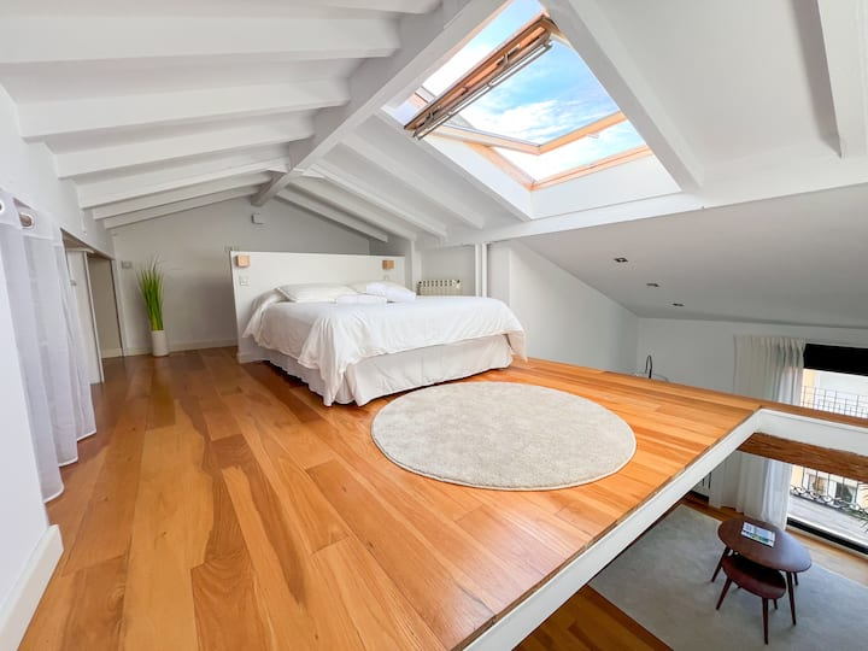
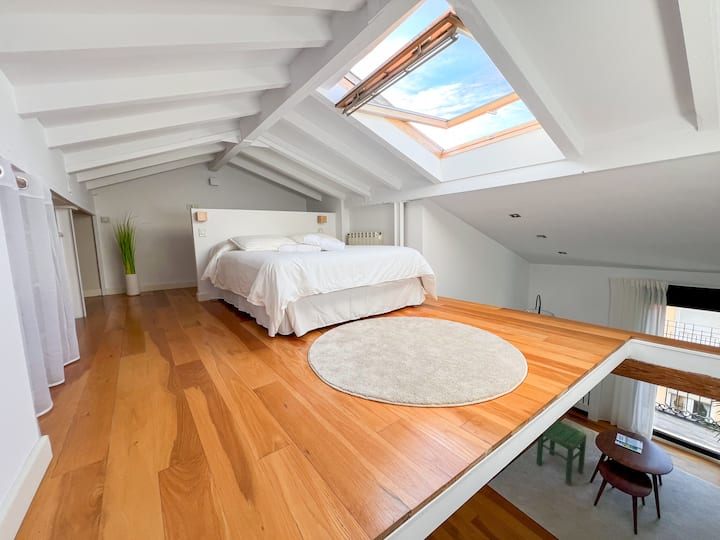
+ stool [536,420,587,487]
